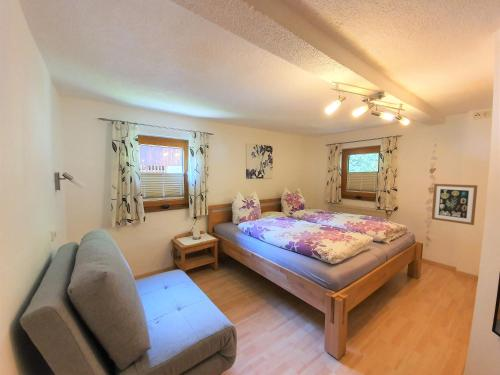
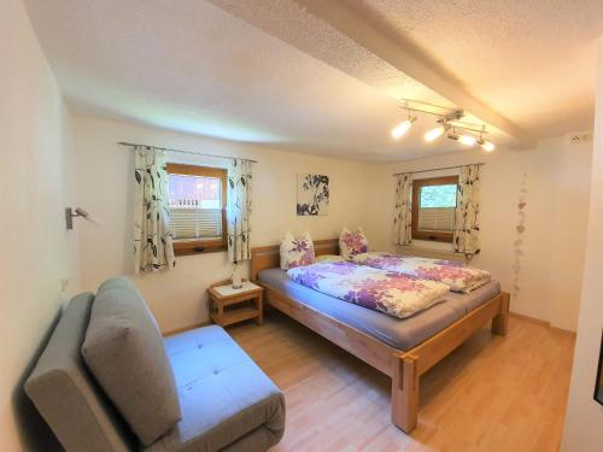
- wall art [431,183,478,226]
